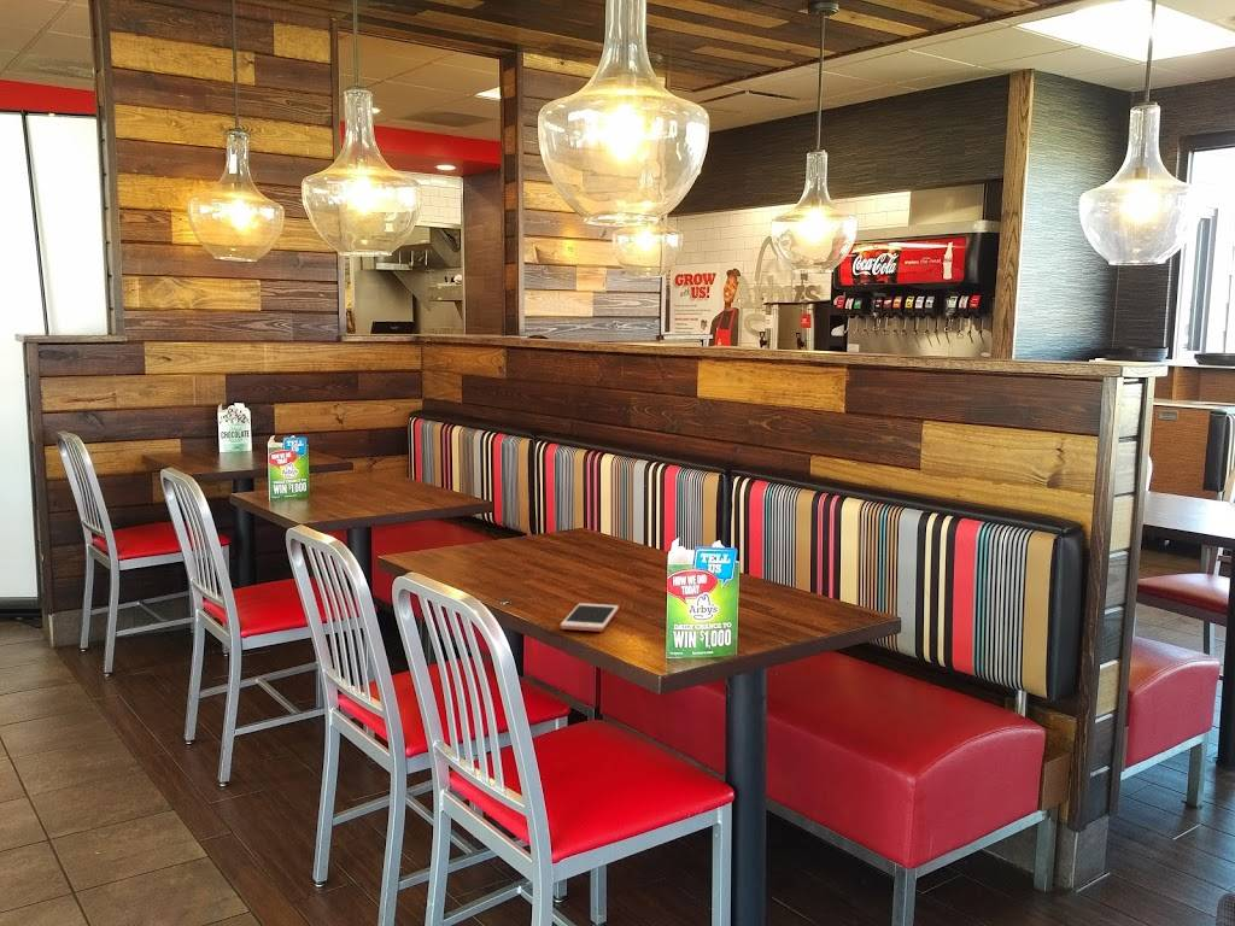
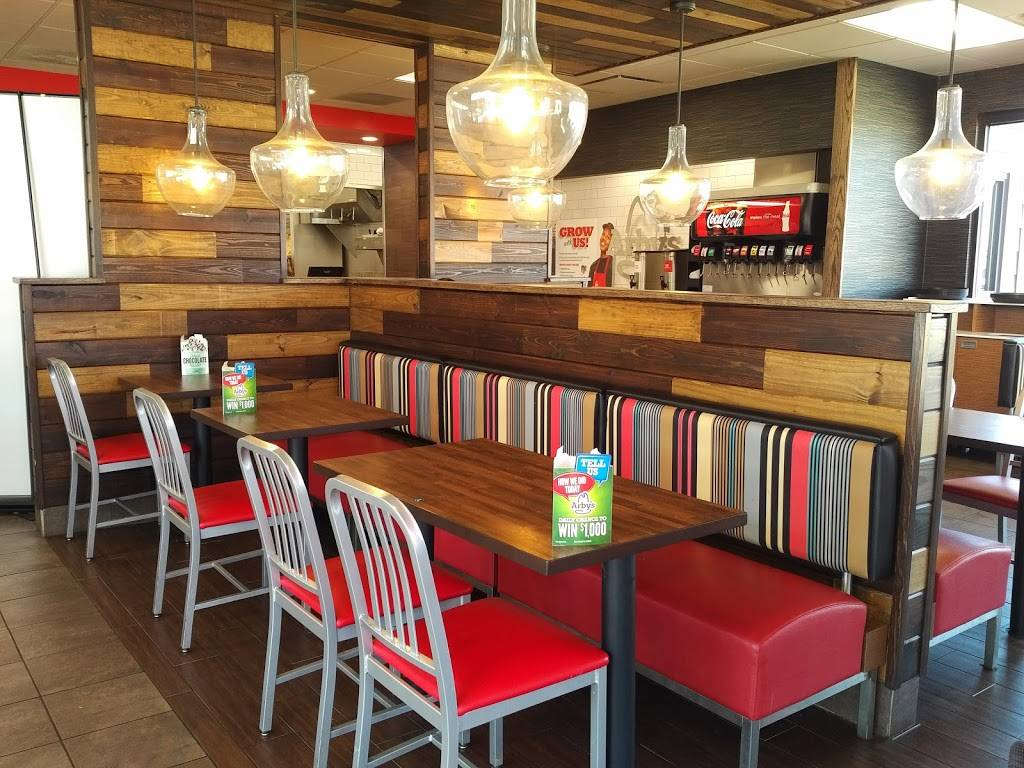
- cell phone [560,602,620,633]
